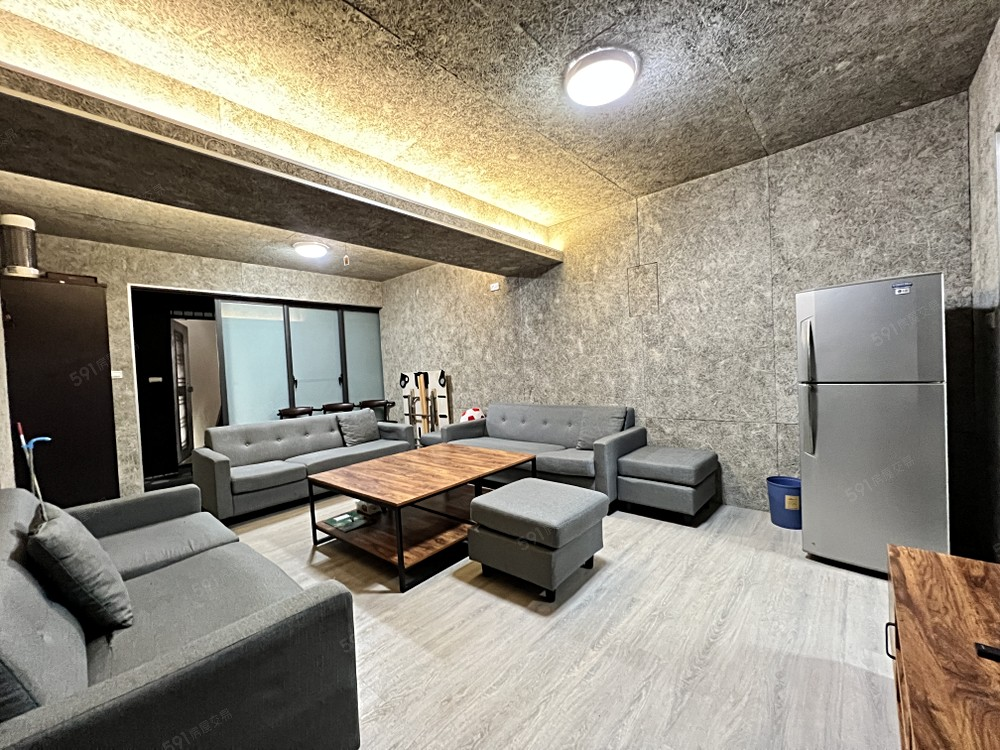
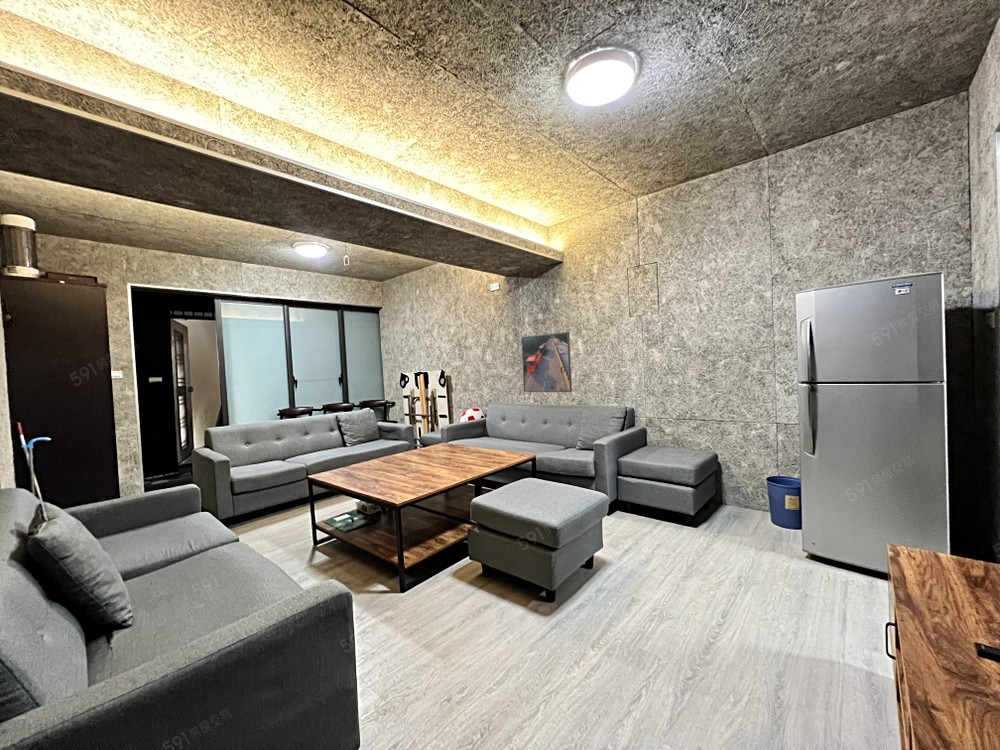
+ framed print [521,331,573,393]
